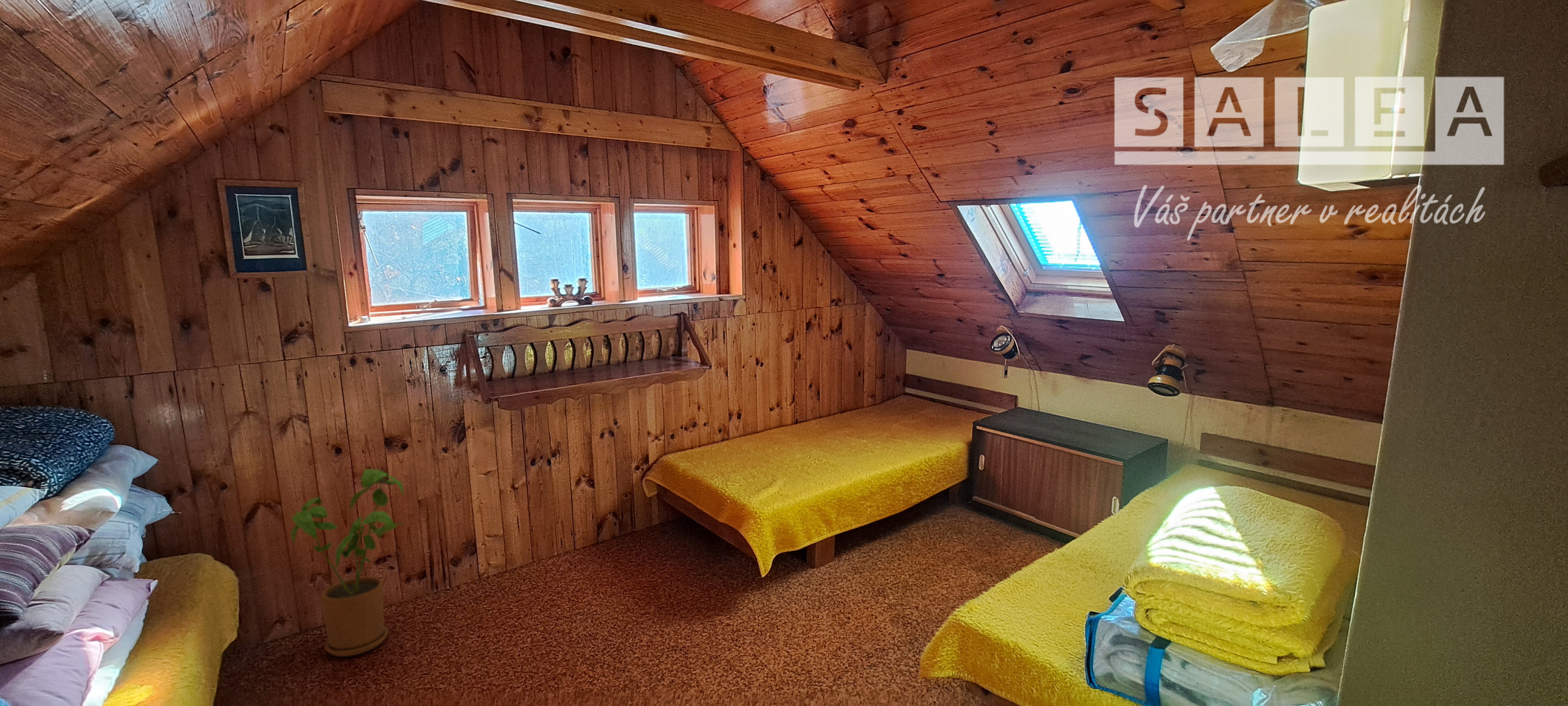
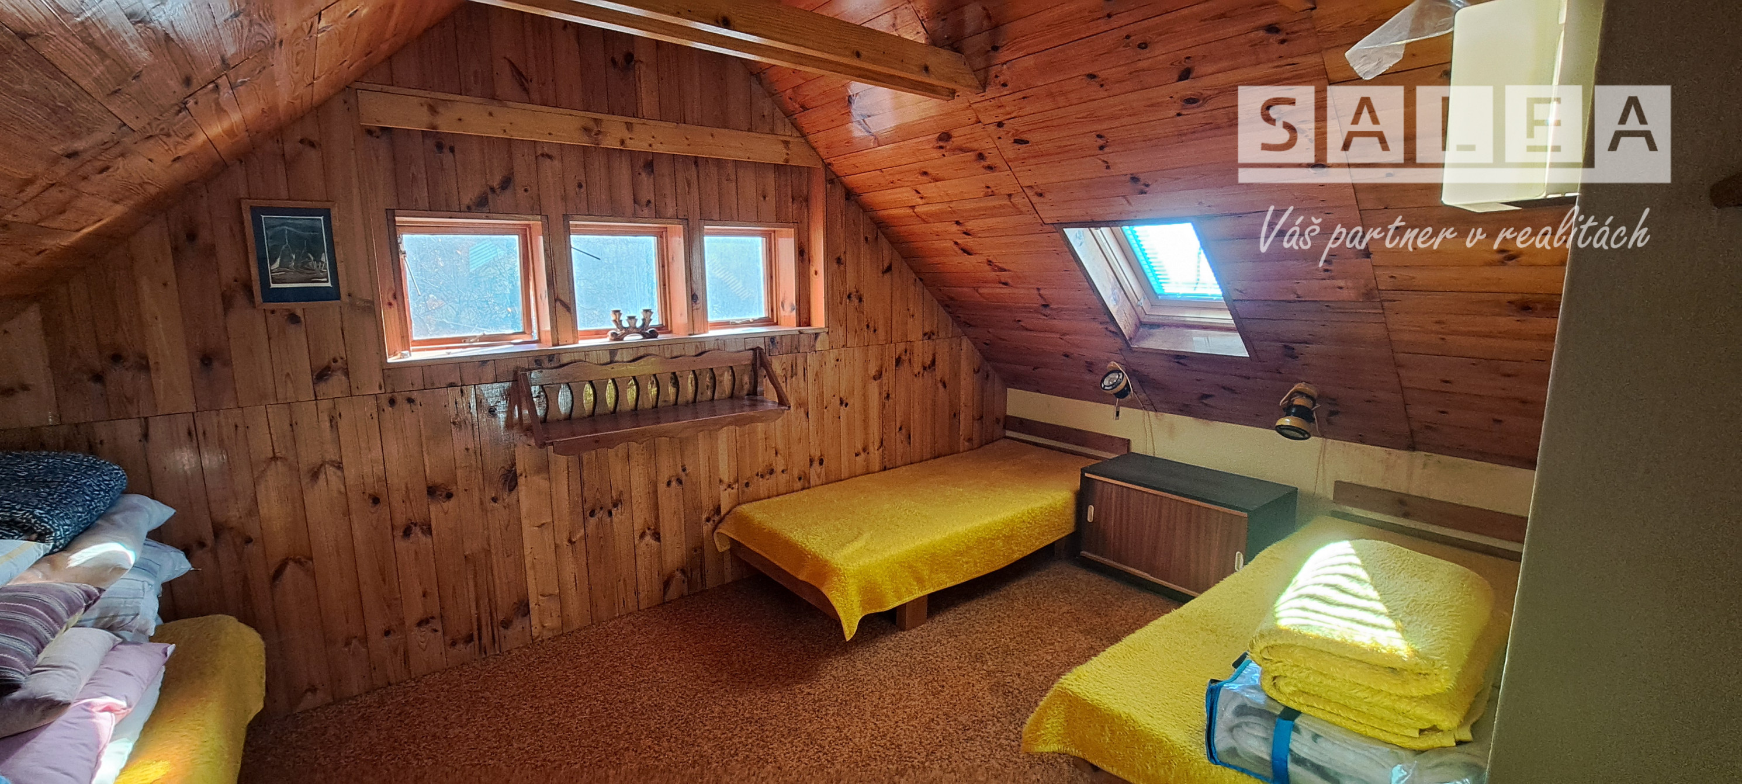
- house plant [290,469,404,657]
